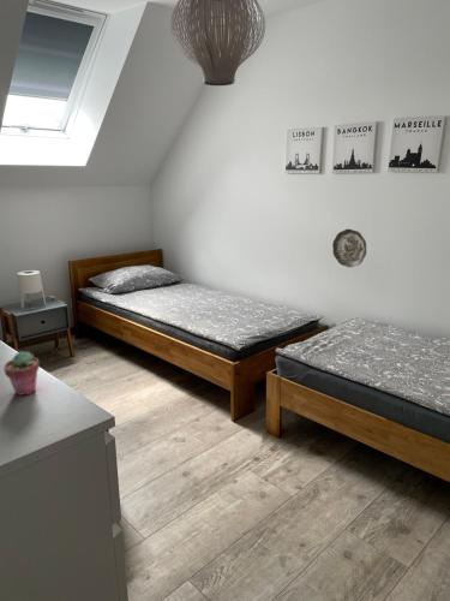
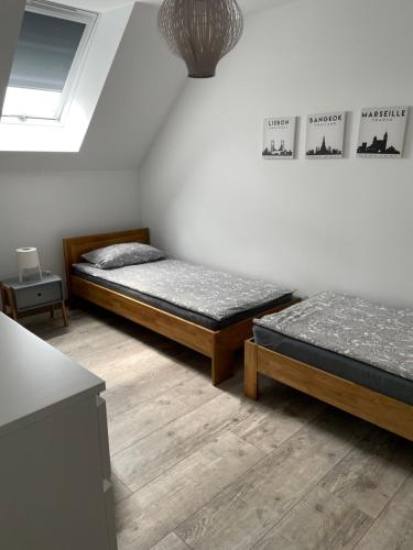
- potted succulent [2,350,41,397]
- decorative plate [331,228,367,268]
